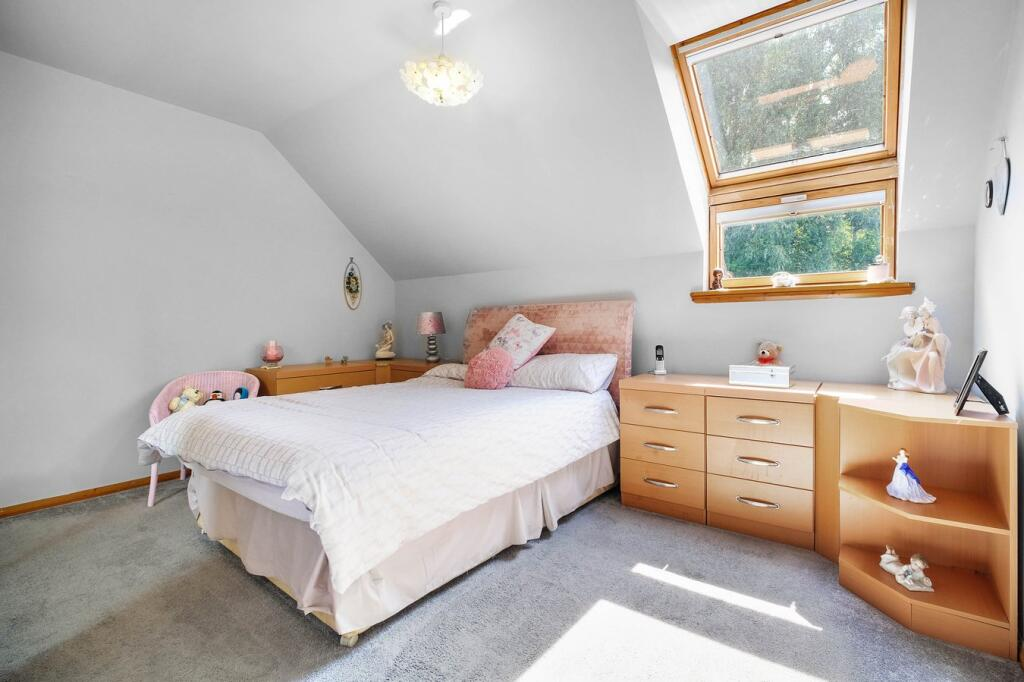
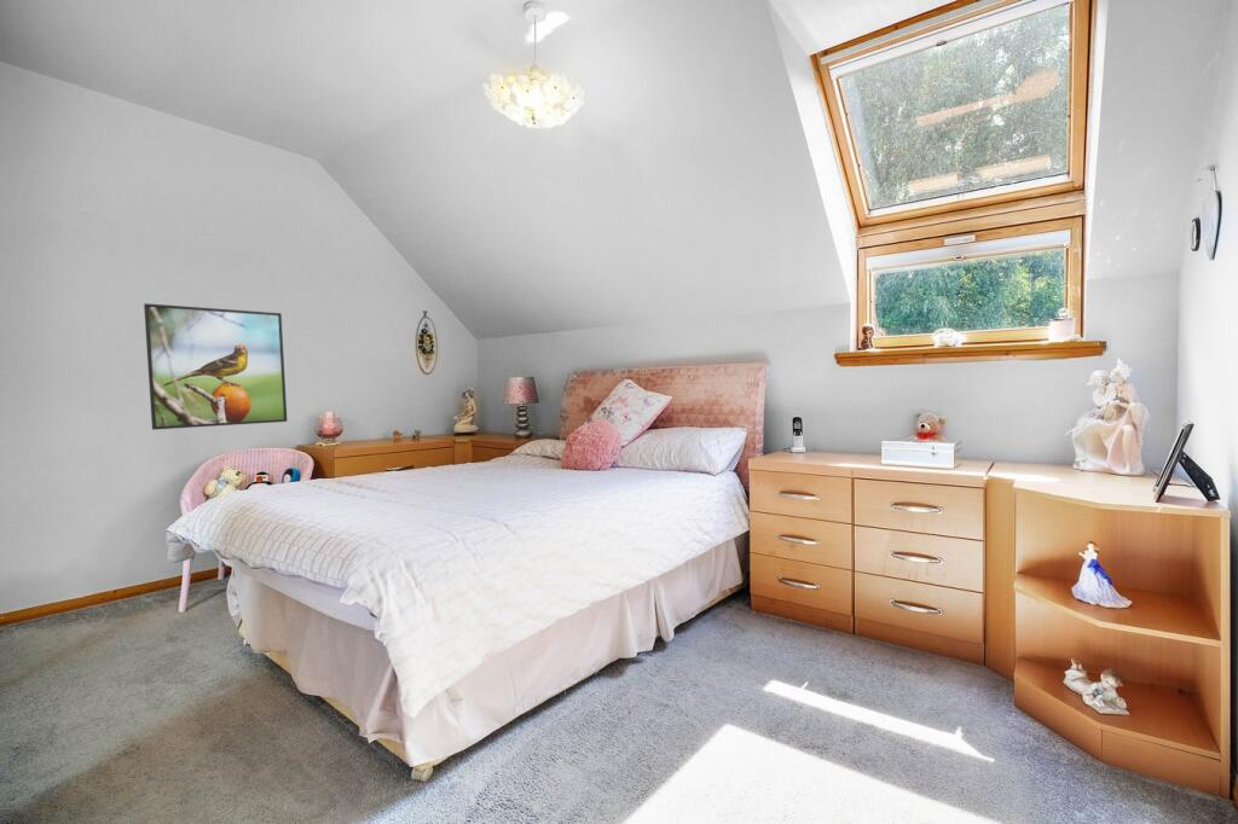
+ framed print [143,302,288,431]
